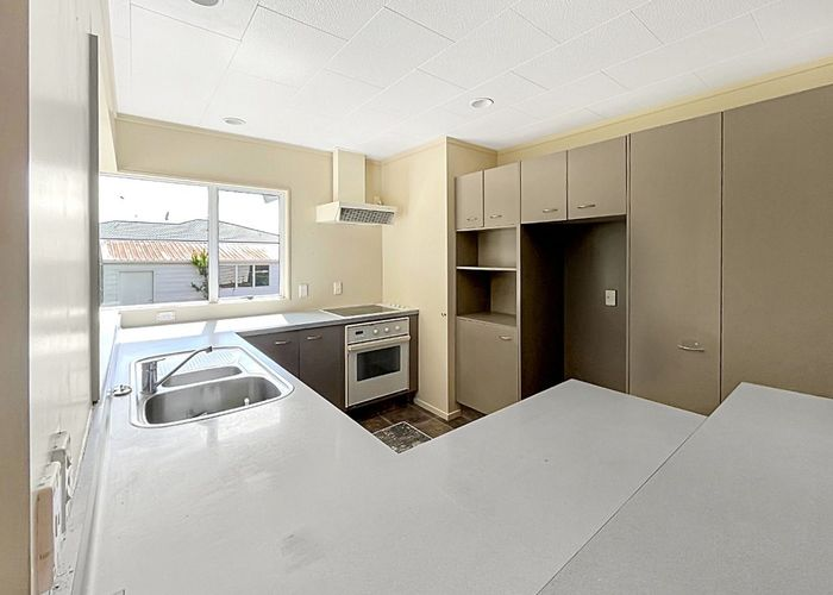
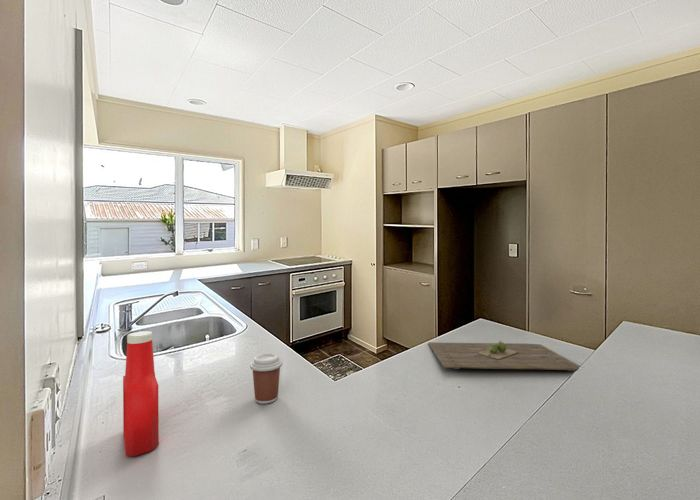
+ cutting board [427,339,582,372]
+ soap bottle [122,330,160,457]
+ coffee cup [249,352,283,405]
